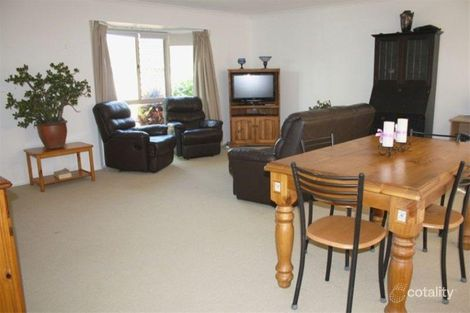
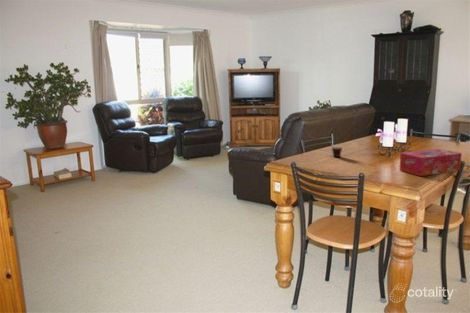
+ cup [323,137,344,158]
+ tissue box [398,148,463,177]
